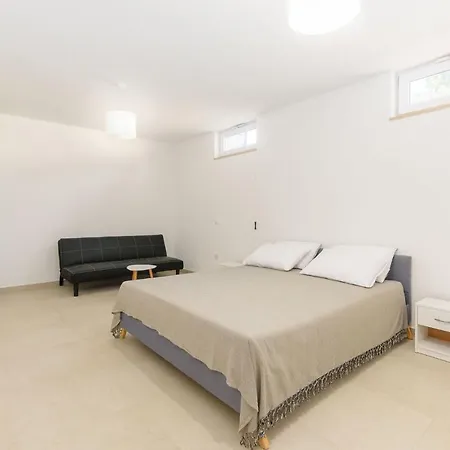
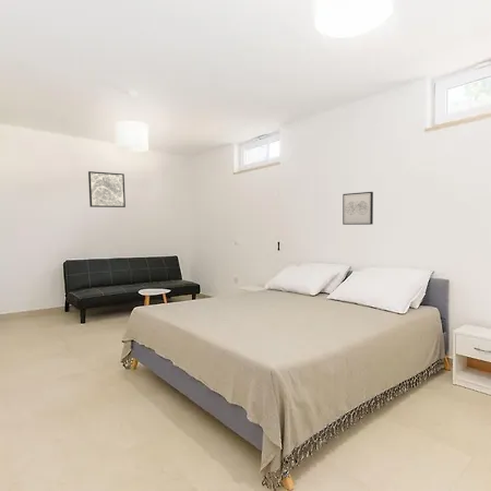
+ wall art [87,170,127,208]
+ wall art [342,191,374,226]
